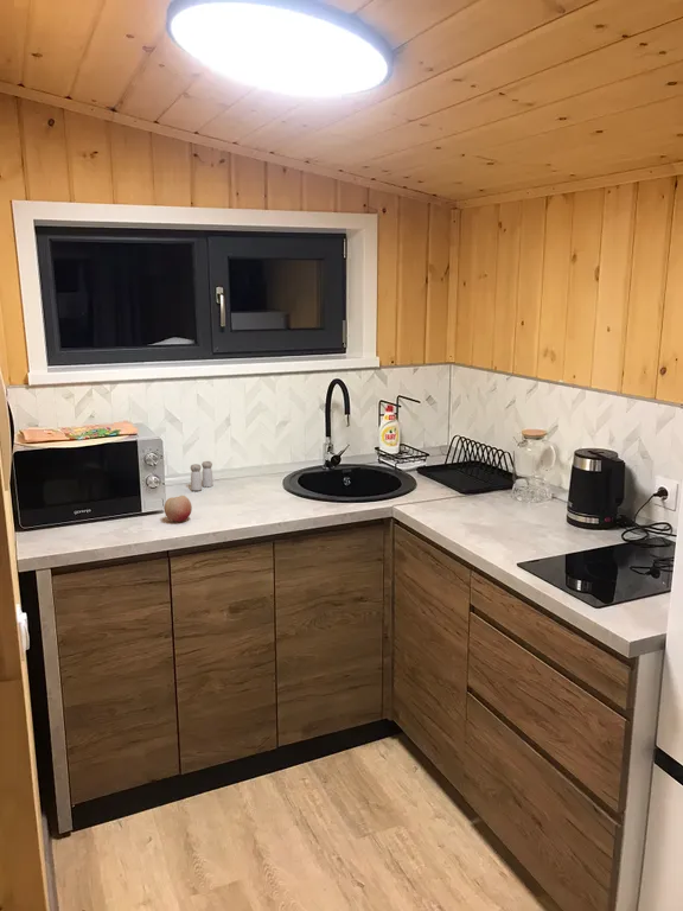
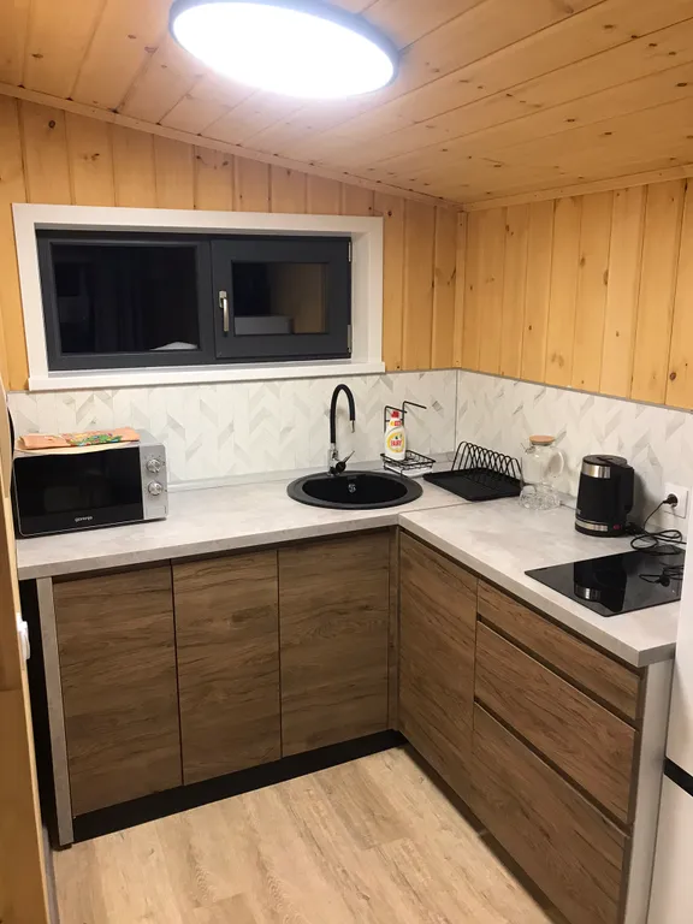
- fruit [162,495,193,523]
- salt and pepper shaker [190,460,215,491]
